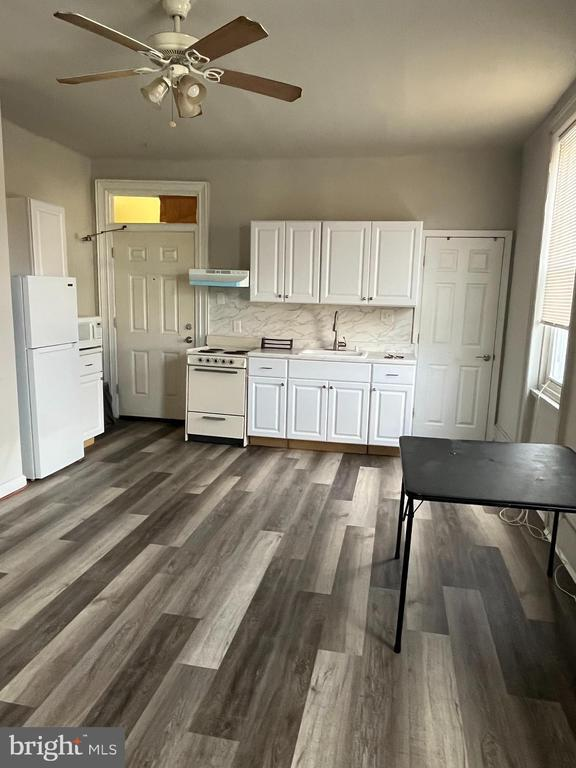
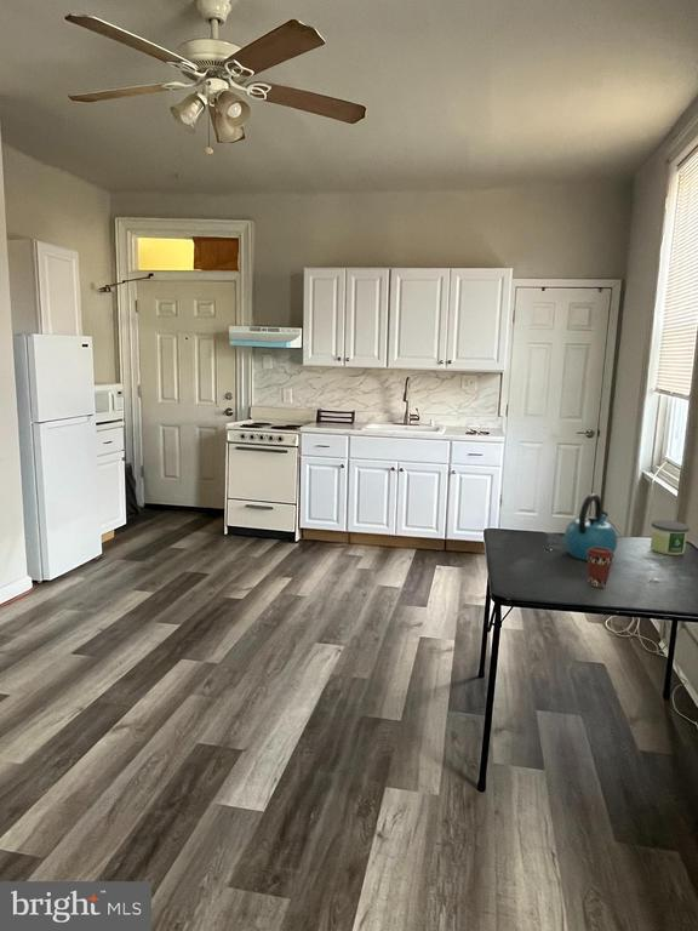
+ candle [650,519,691,556]
+ kettle [562,492,618,561]
+ coffee cup [587,547,616,589]
